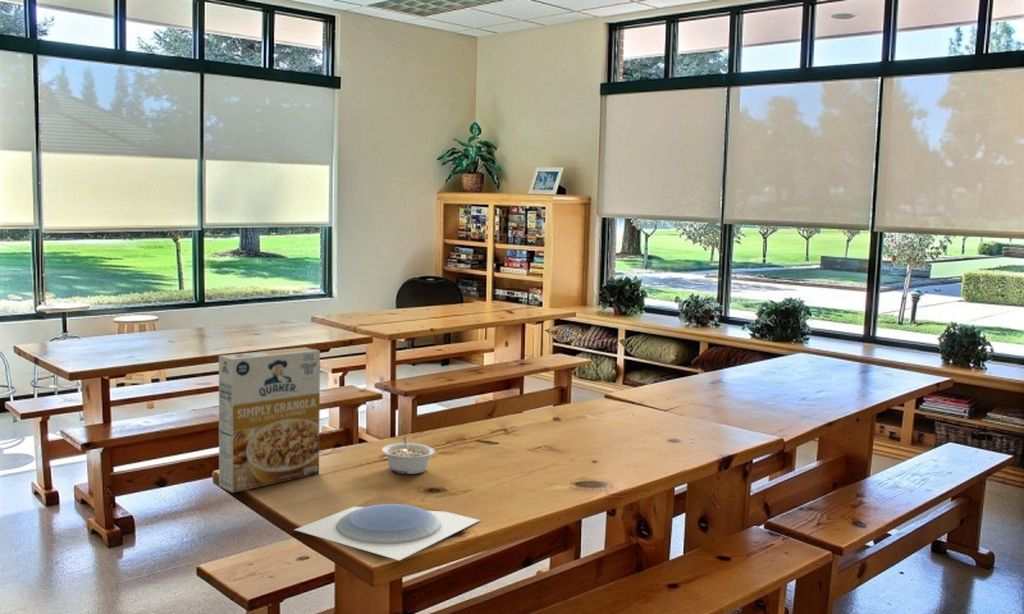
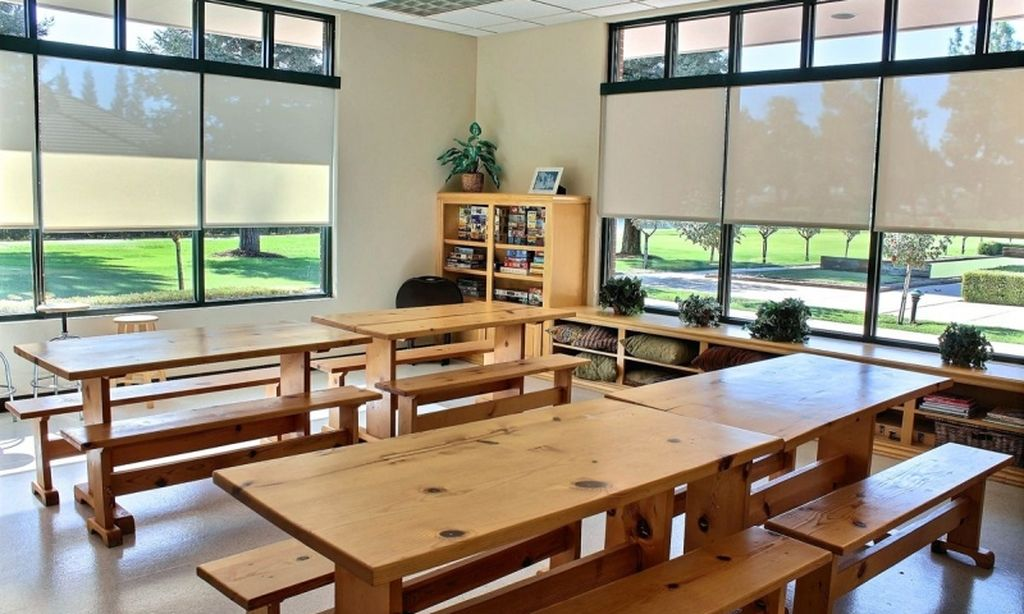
- plate [293,503,481,561]
- cereal box [218,346,321,494]
- legume [381,435,436,475]
